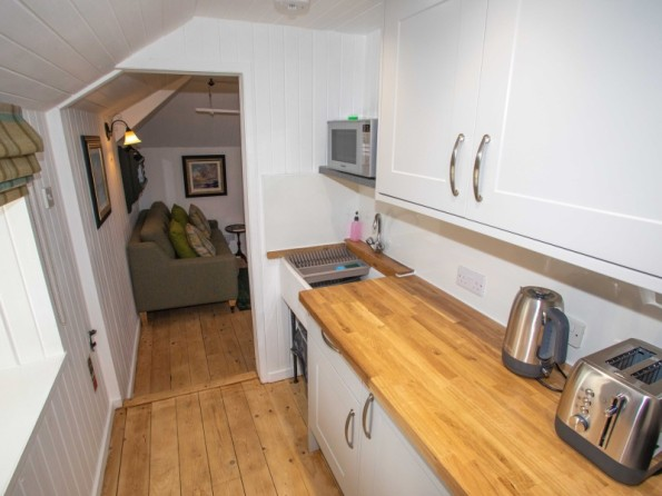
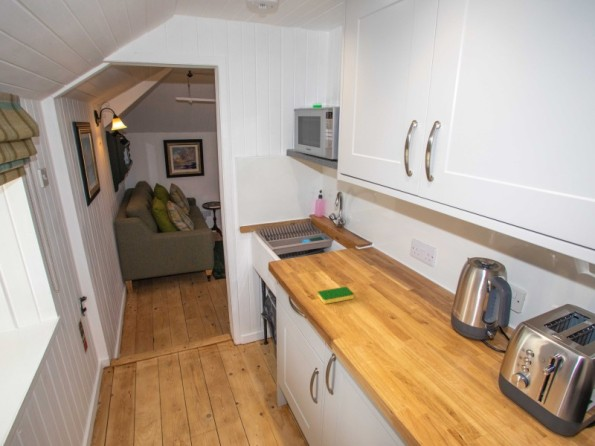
+ dish sponge [317,286,355,305]
